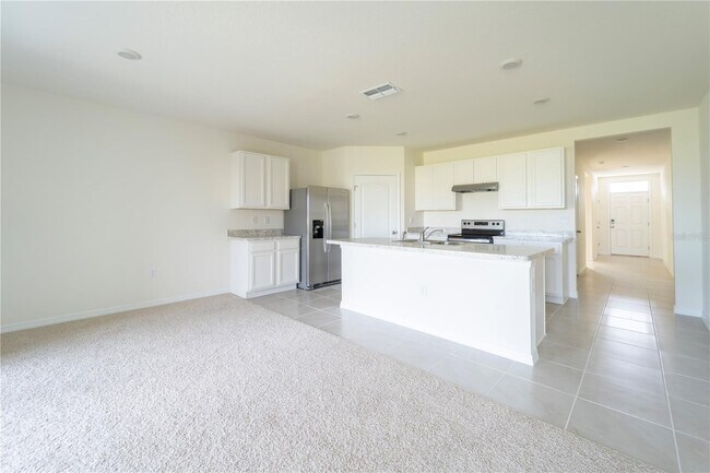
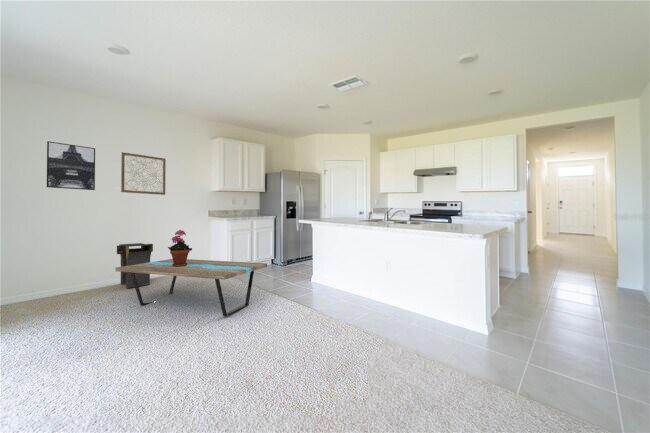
+ wall art [120,151,167,196]
+ potted plant [167,229,193,267]
+ side table [116,242,154,289]
+ coffee table [114,258,268,317]
+ wall art [46,140,96,191]
